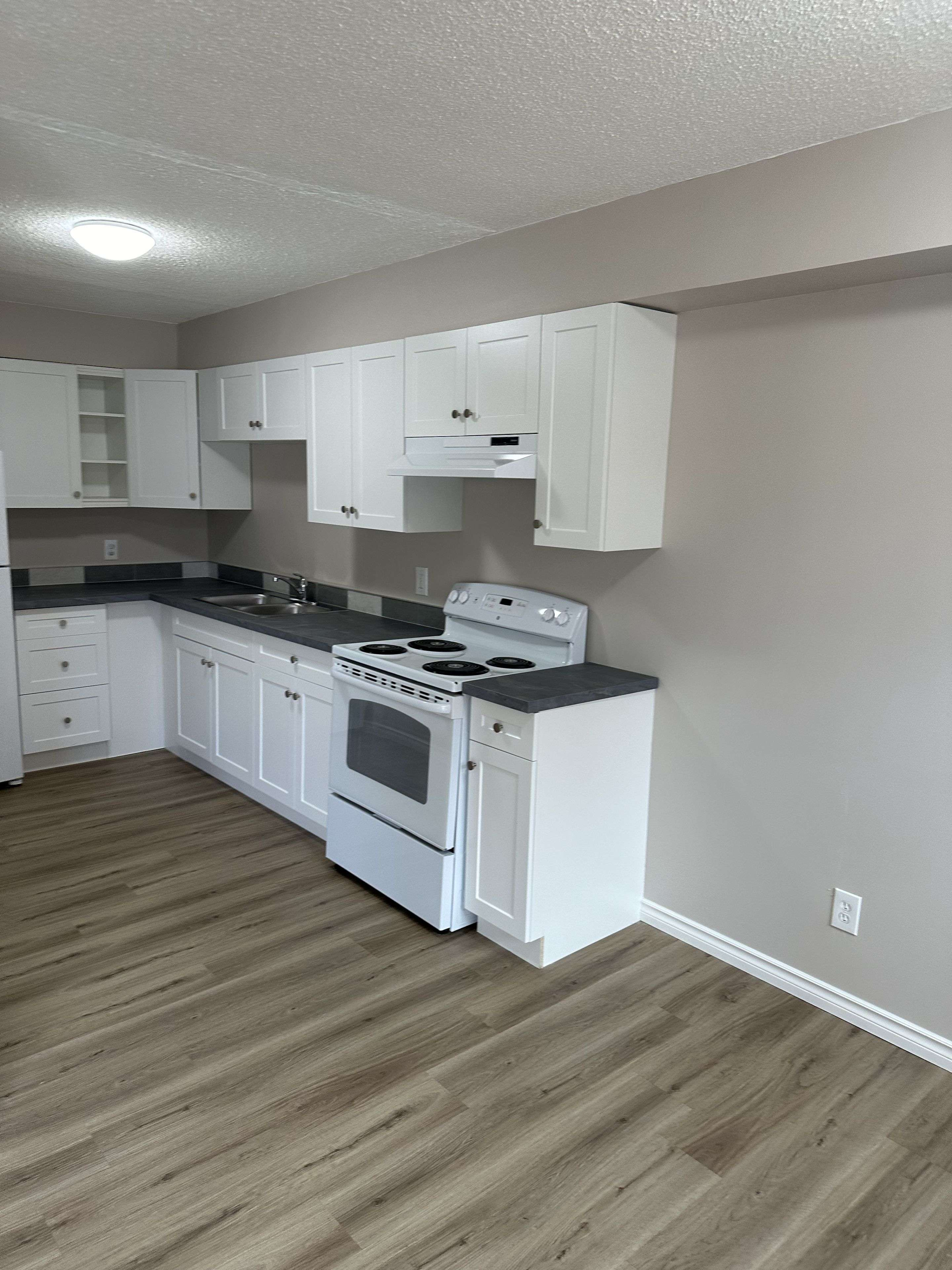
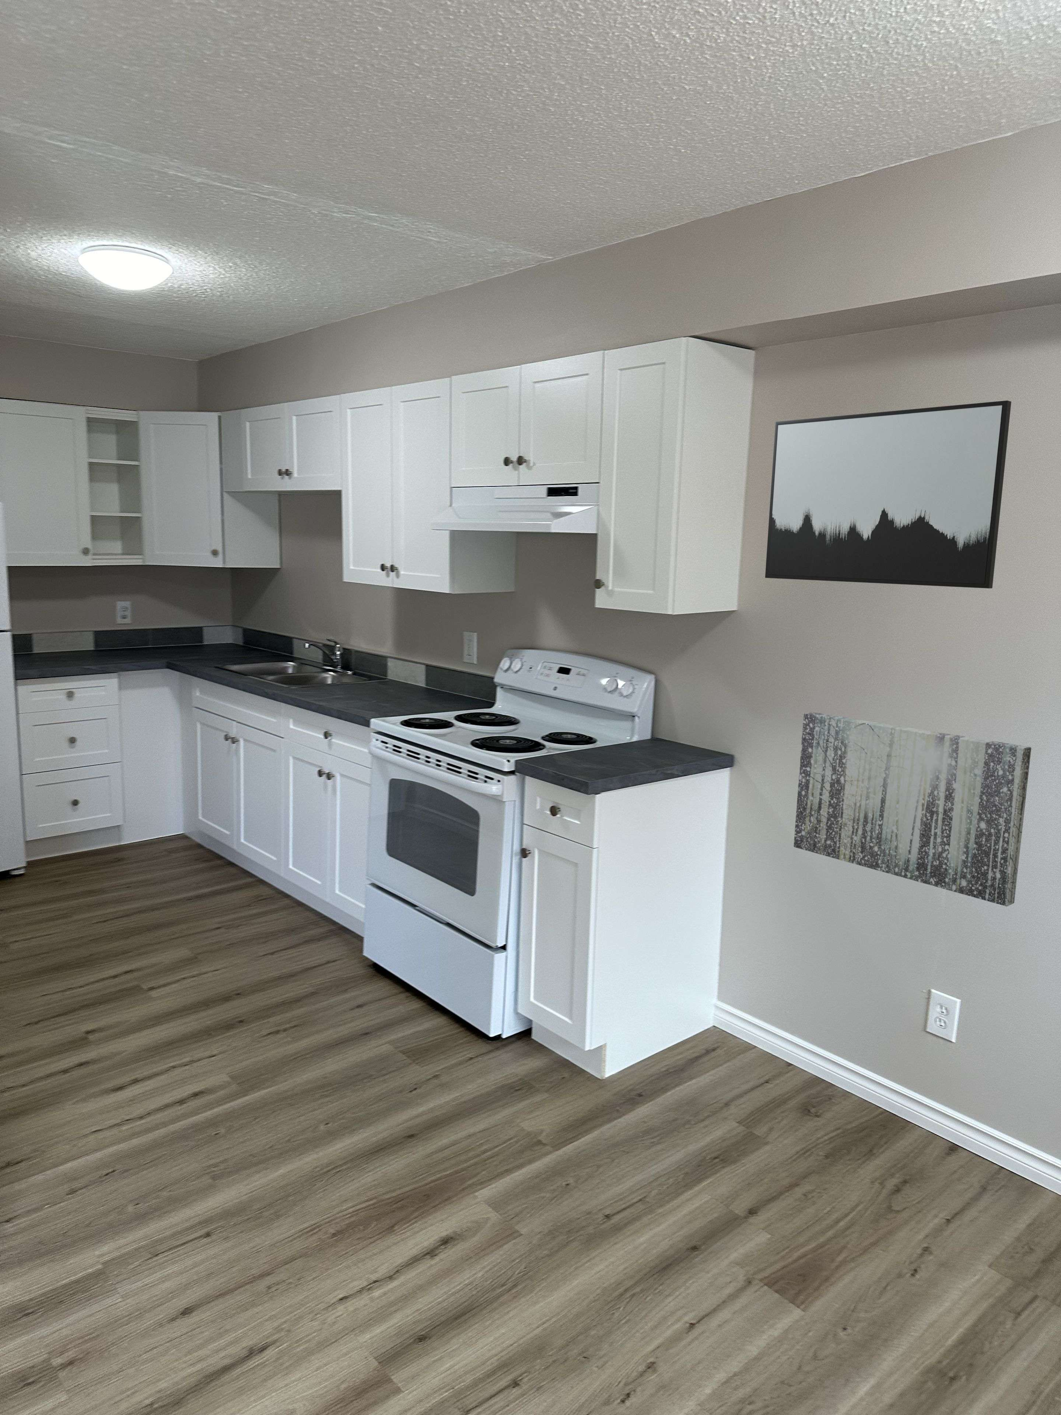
+ wall art [765,400,1012,589]
+ wall art [794,712,1032,907]
